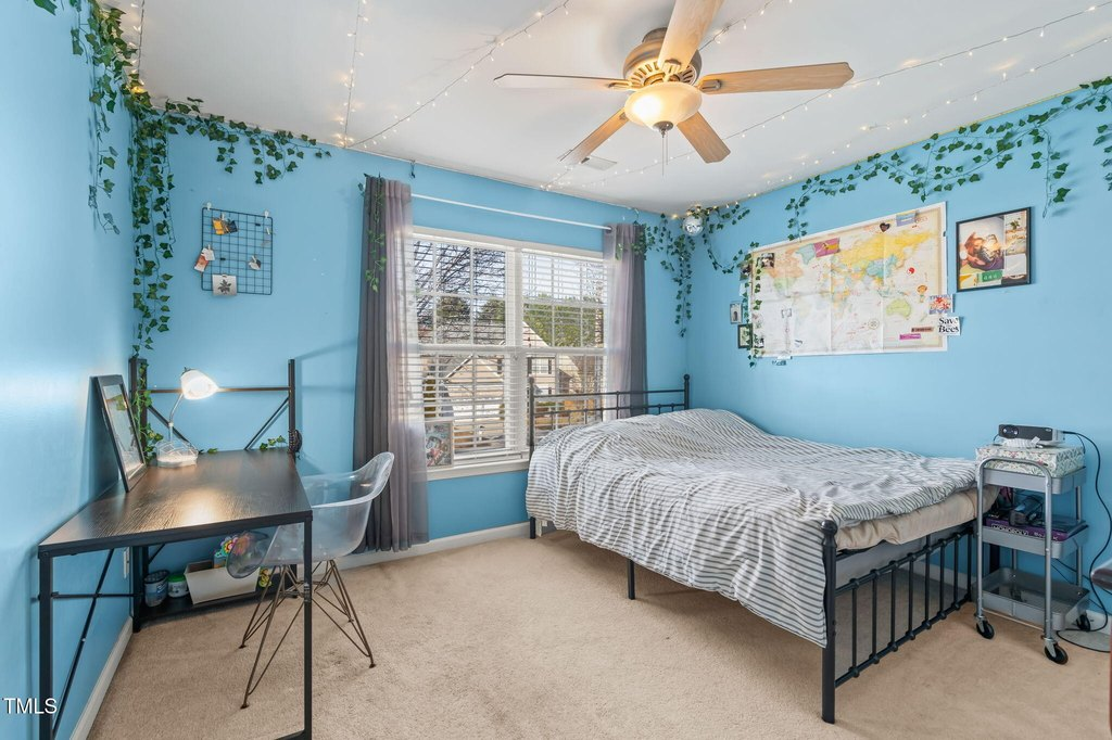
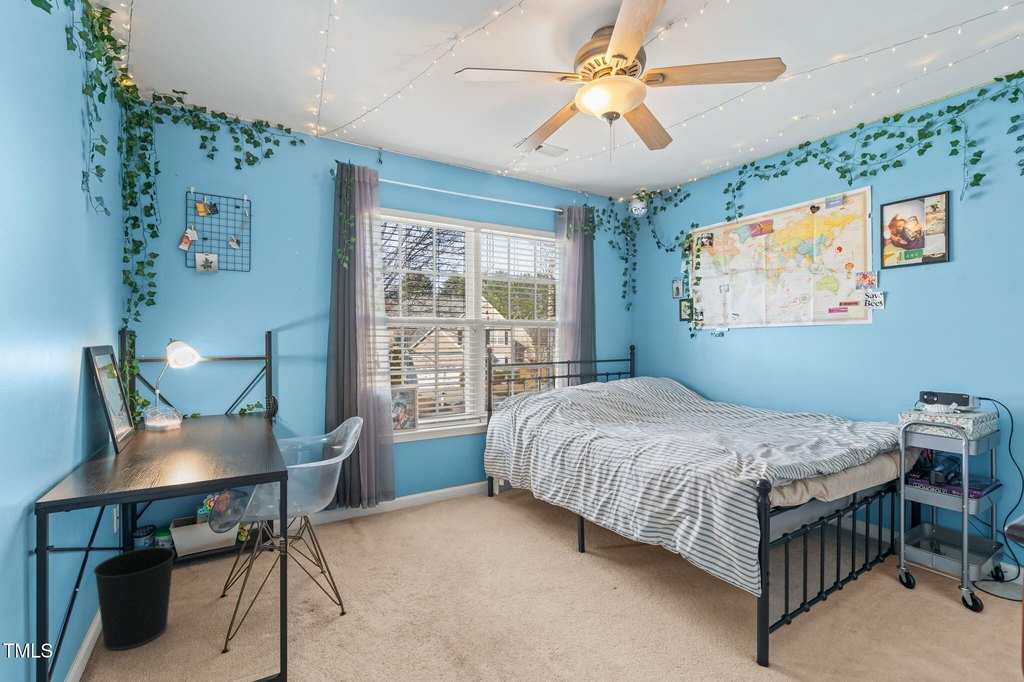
+ wastebasket [93,546,176,651]
